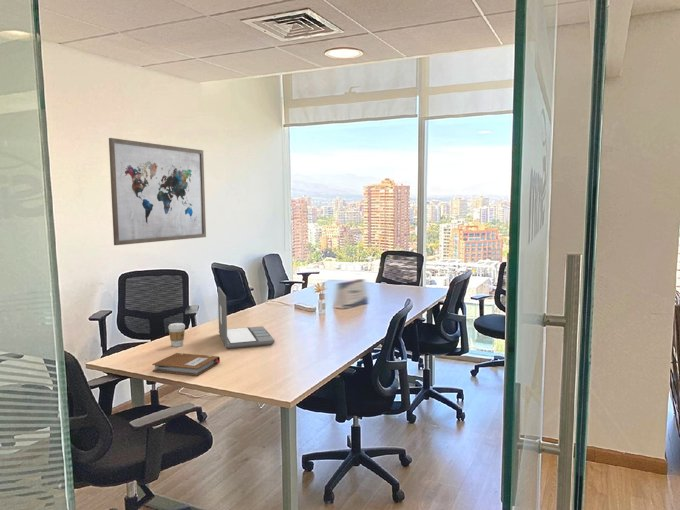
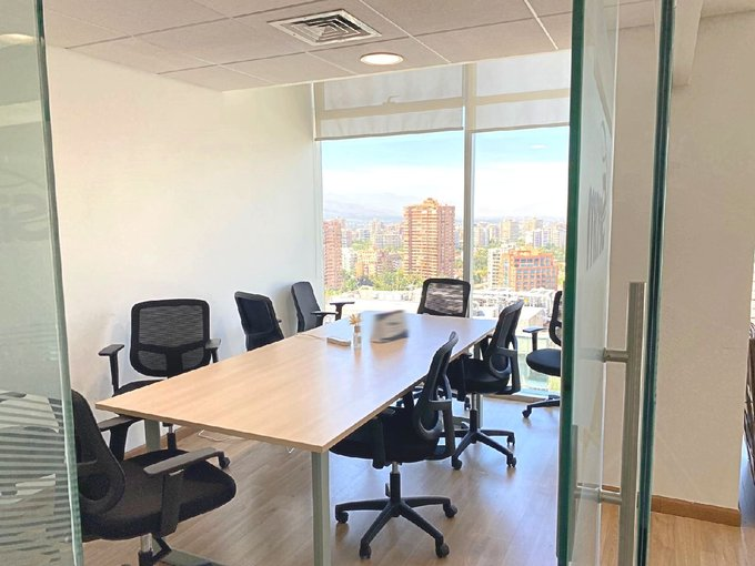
- notebook [151,352,221,377]
- laptop [217,286,276,350]
- coffee cup [167,322,186,348]
- wall art [108,137,207,246]
